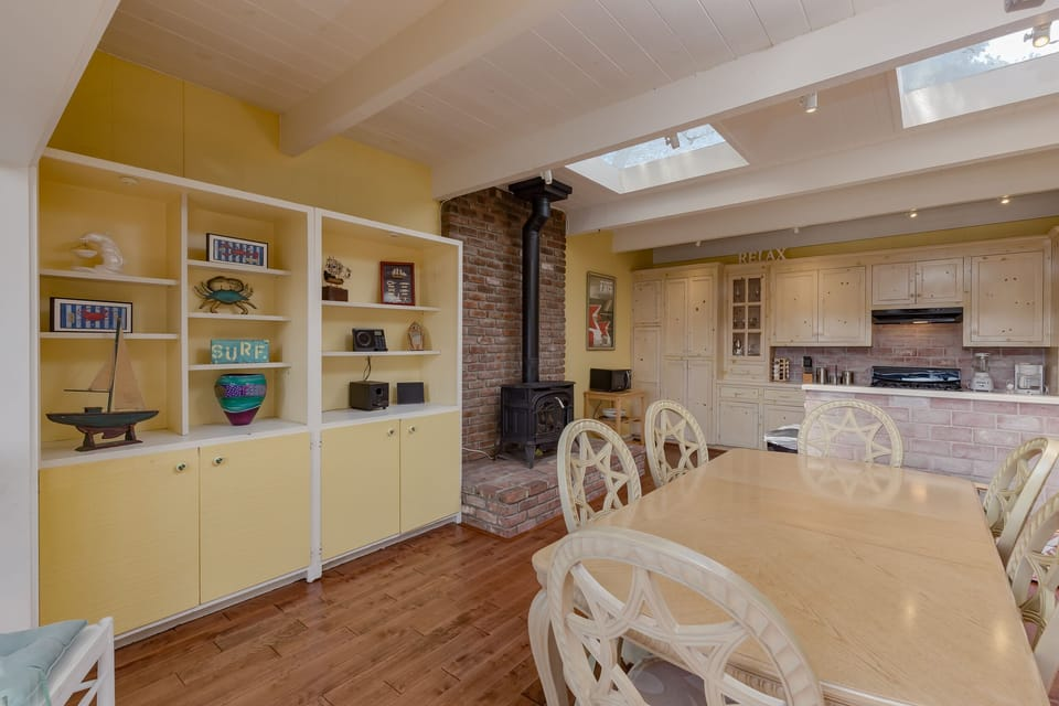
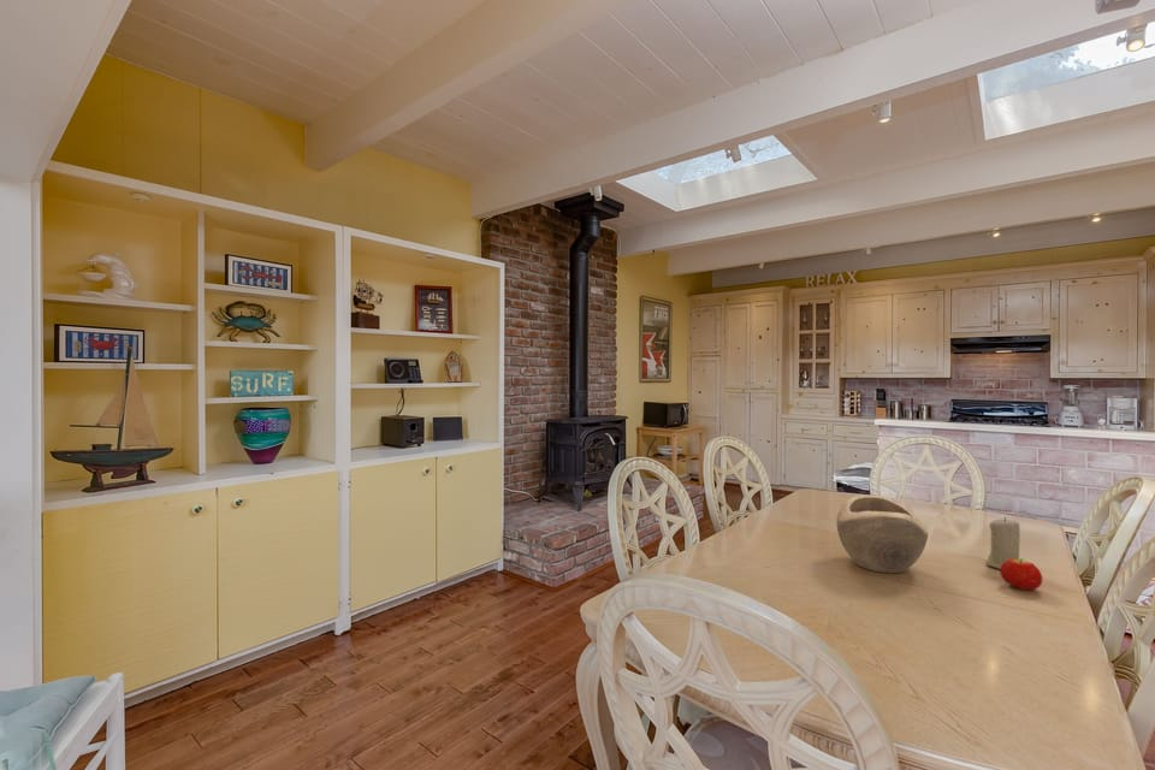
+ decorative bowl [835,494,930,574]
+ candle [984,516,1021,570]
+ fruit [999,557,1043,591]
